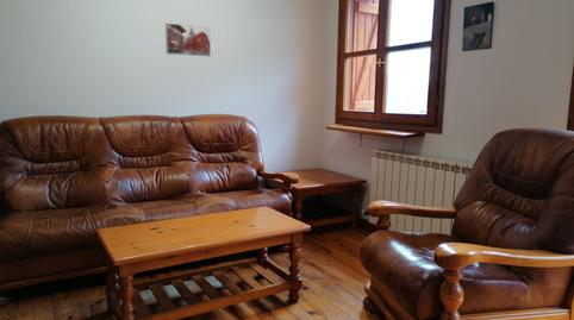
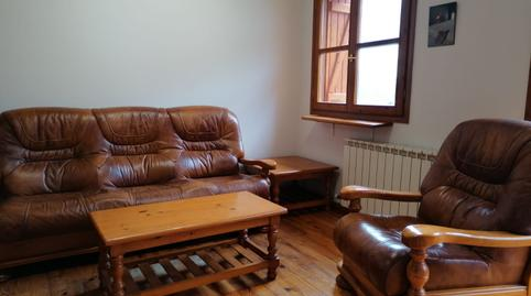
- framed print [164,21,212,58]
